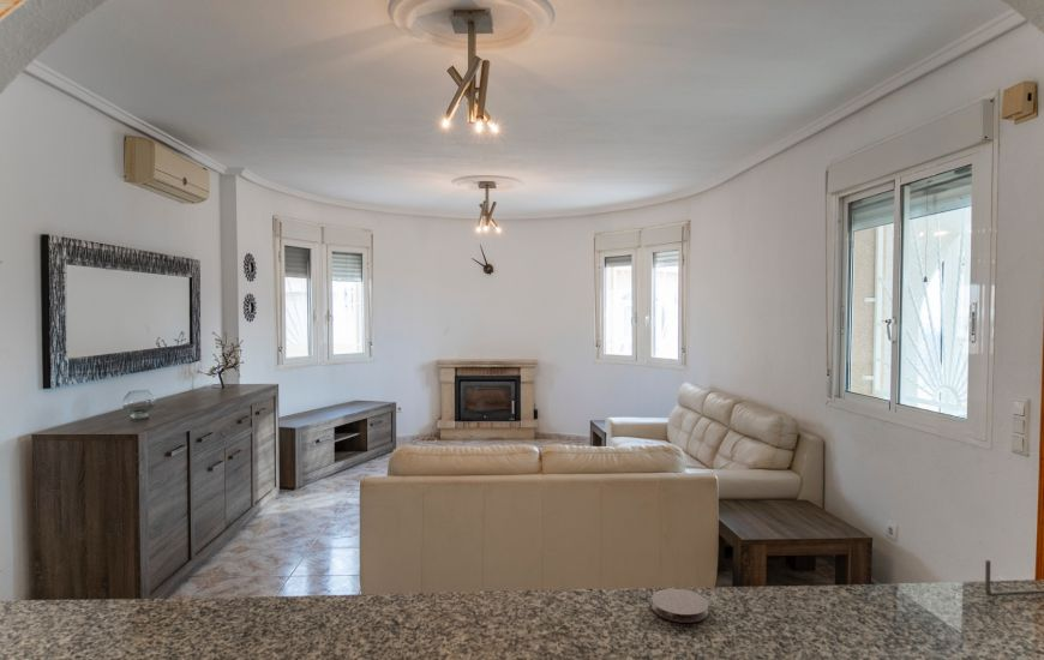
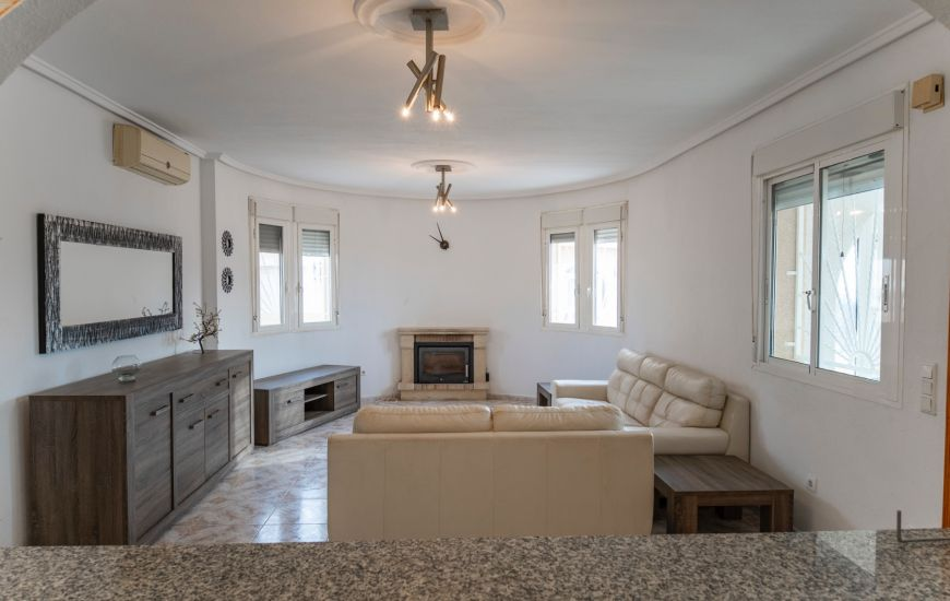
- coaster [650,588,709,624]
